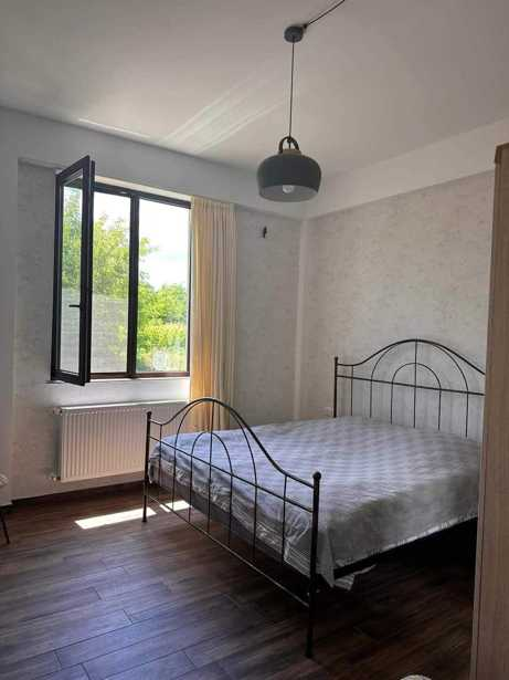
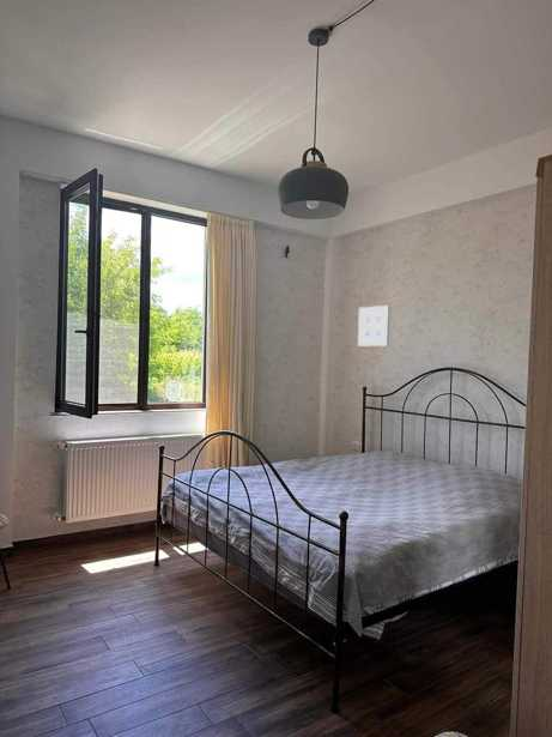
+ wall art [357,304,392,348]
